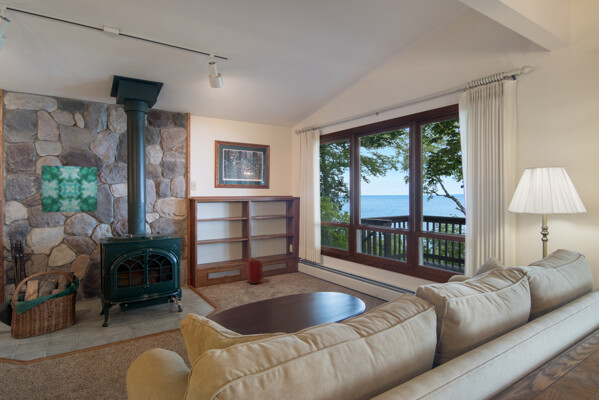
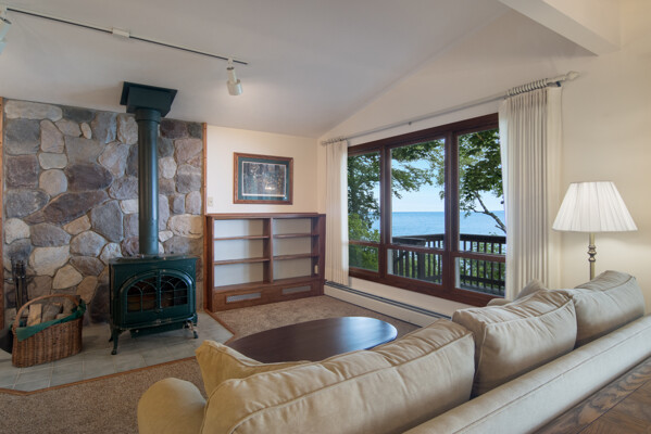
- wall art [40,164,98,214]
- backpack [243,256,265,285]
